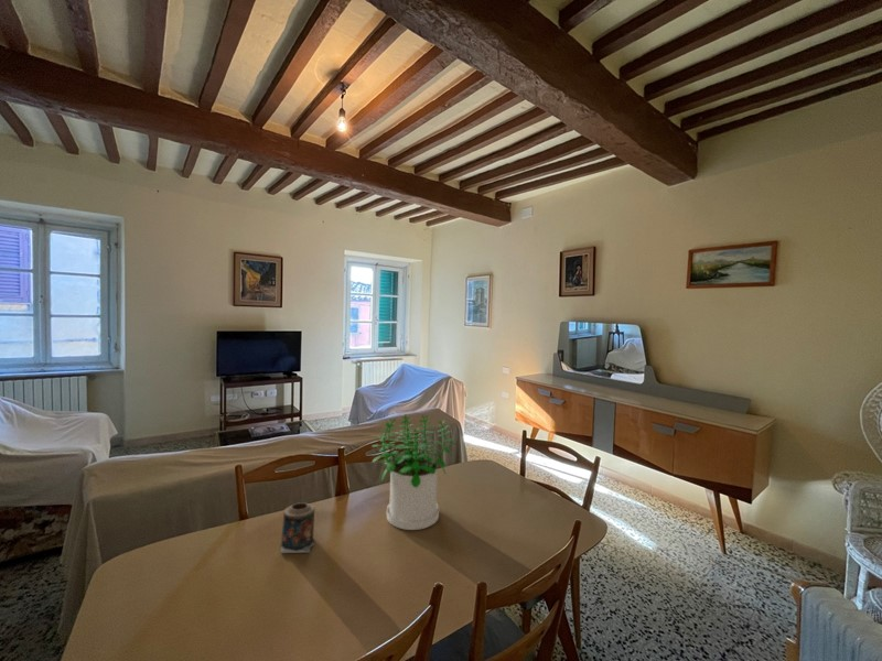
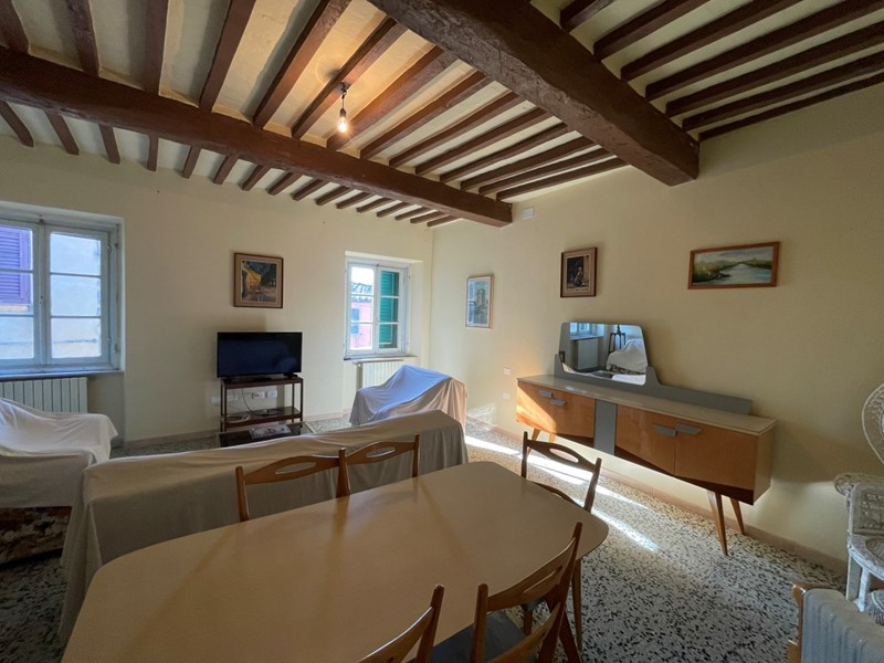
- candle [280,501,316,554]
- potted plant [372,414,456,531]
